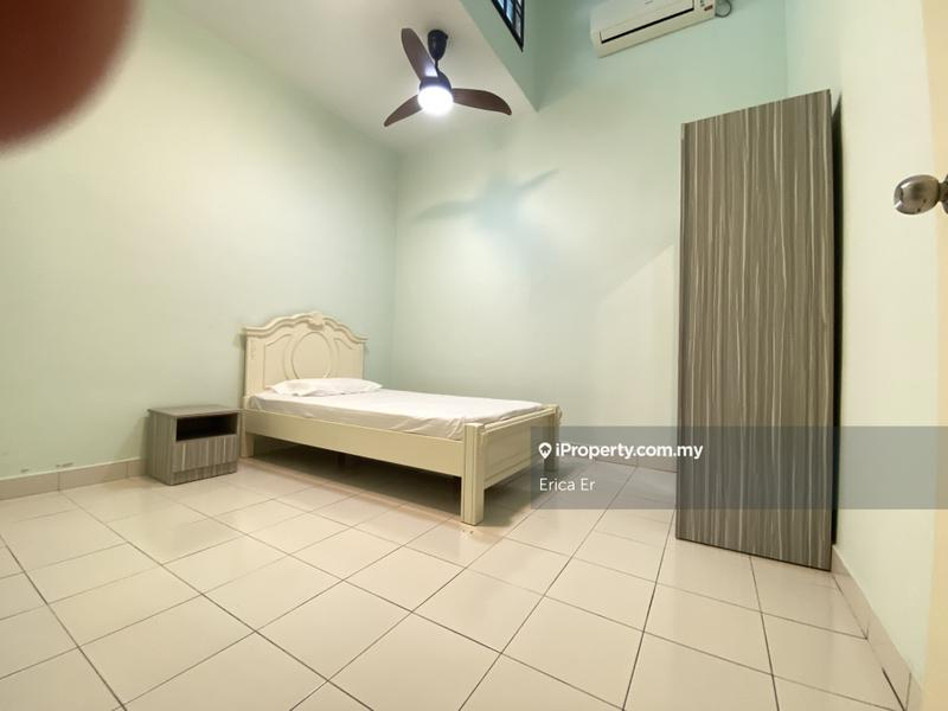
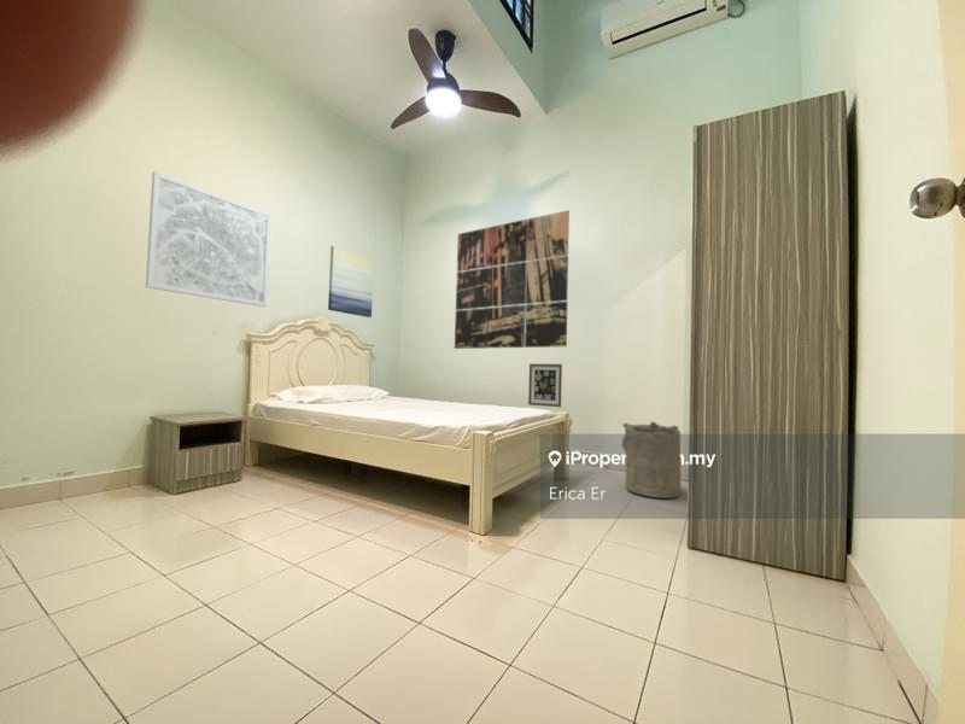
+ wall art [454,209,571,350]
+ wall art [527,363,563,408]
+ laundry hamper [620,420,683,500]
+ wall art [327,245,375,319]
+ wall art [145,170,273,308]
